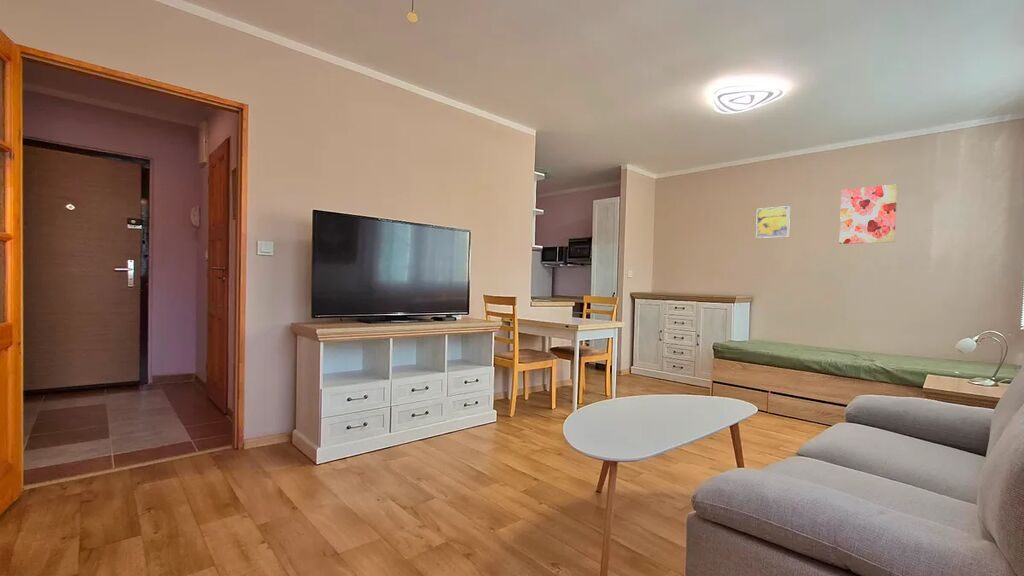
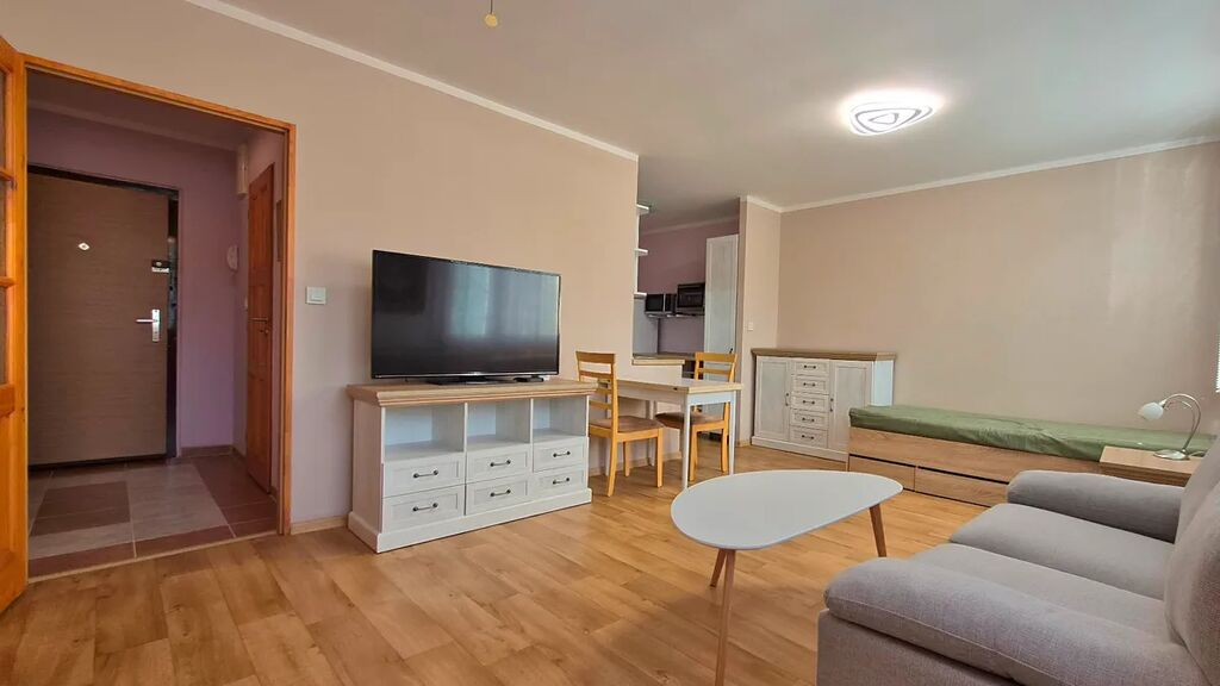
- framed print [755,205,791,239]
- wall art [839,183,898,245]
